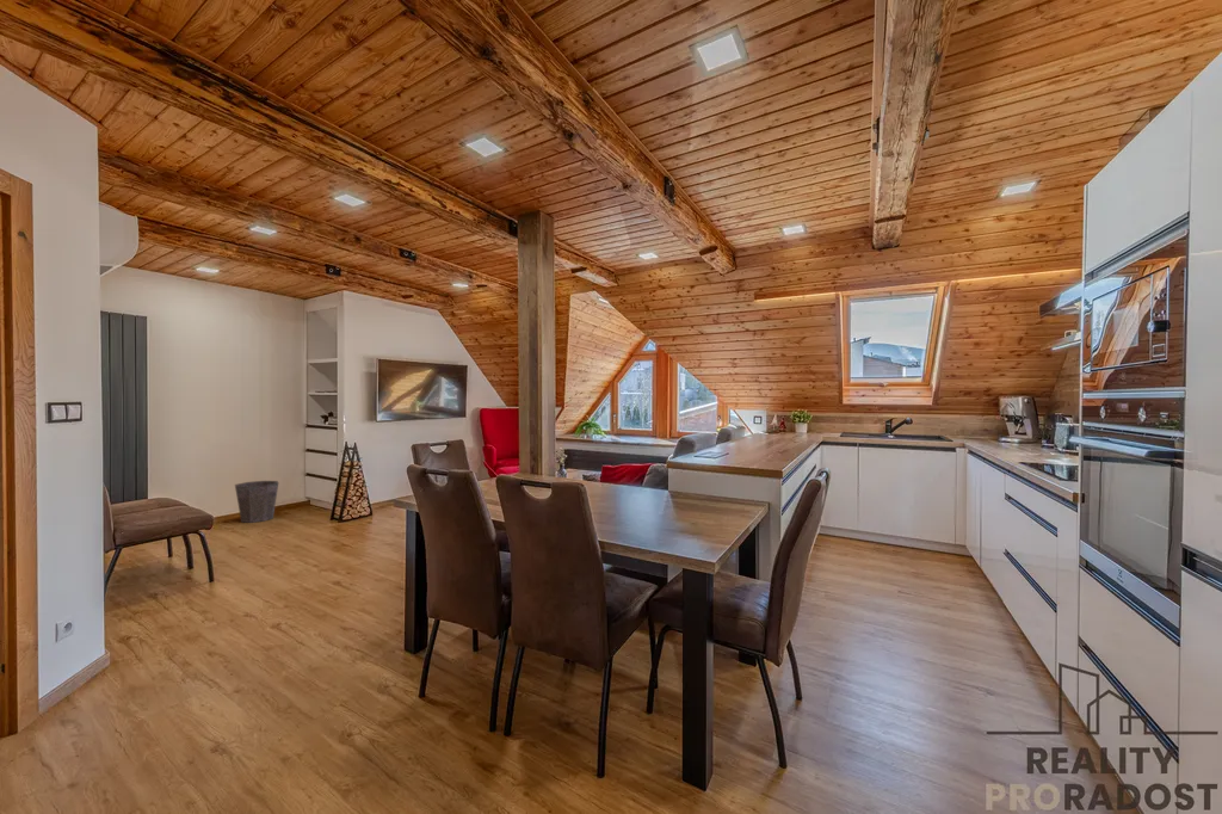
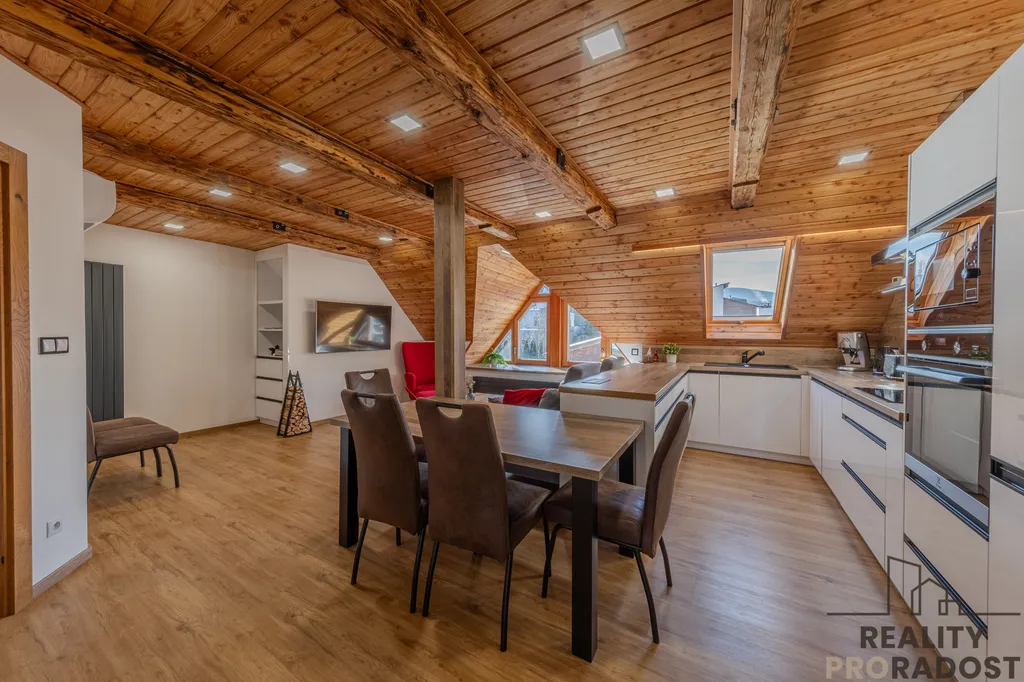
- waste bin [234,480,279,524]
